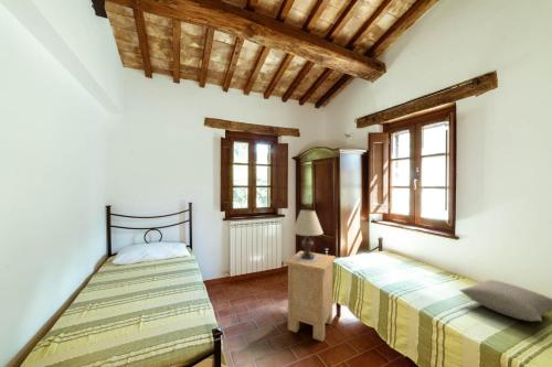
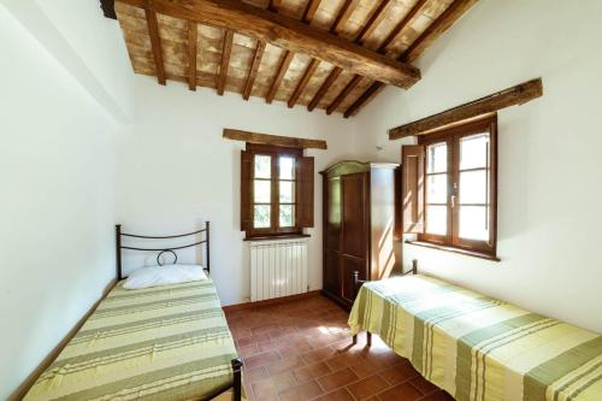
- table lamp [291,209,325,262]
- pillow [458,279,552,323]
- nightstand [284,250,337,343]
